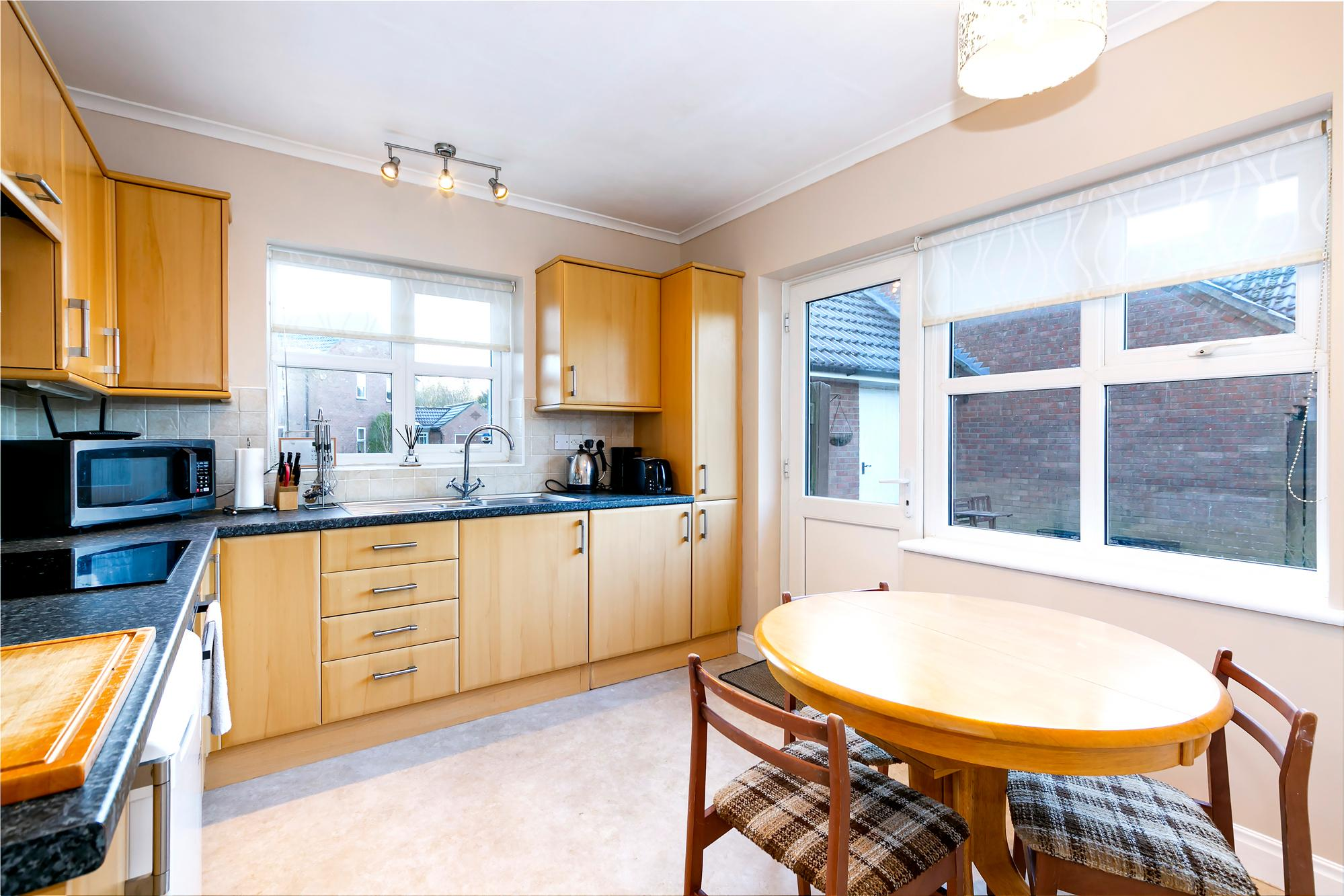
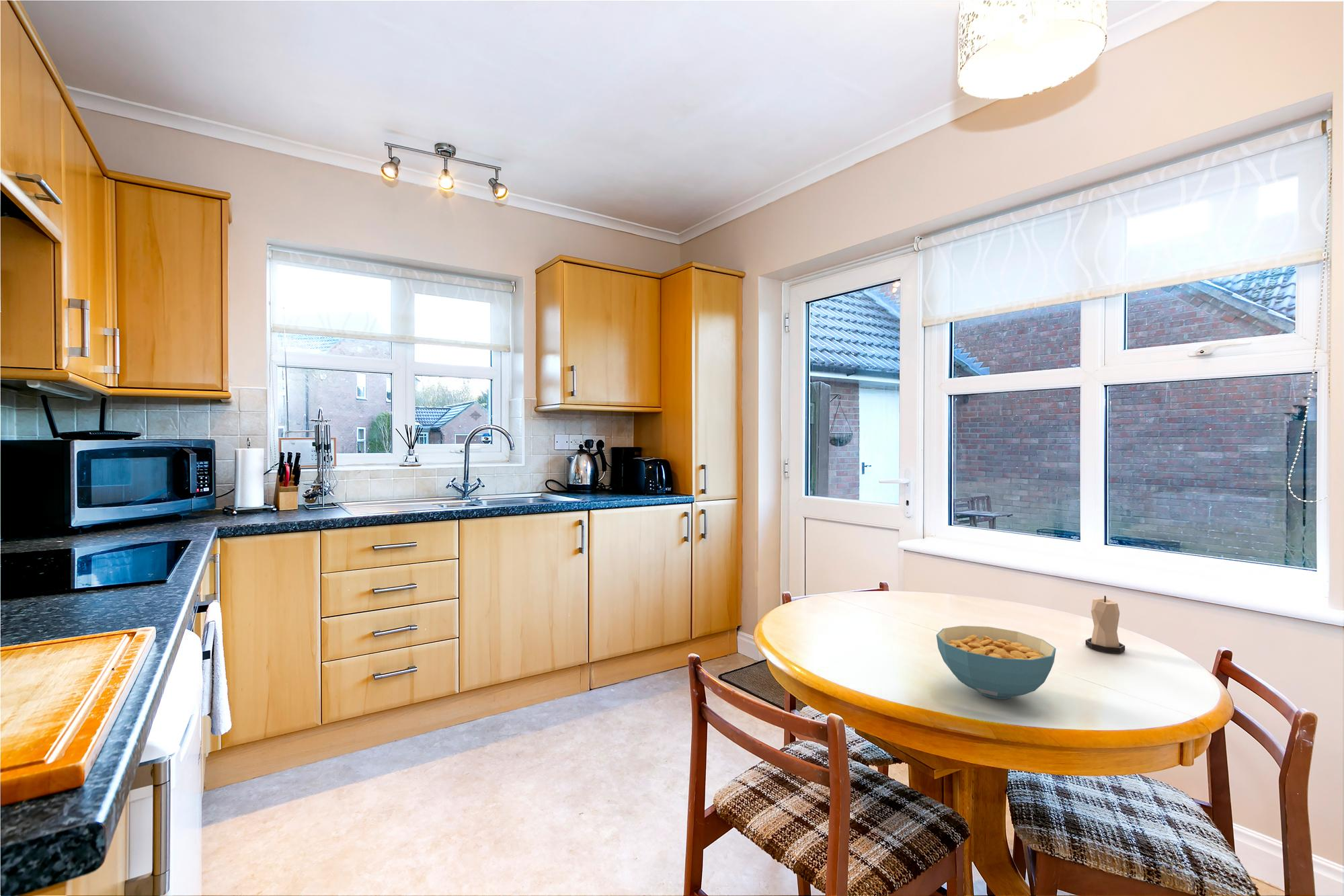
+ cereal bowl [936,625,1056,700]
+ candle [1085,595,1125,654]
